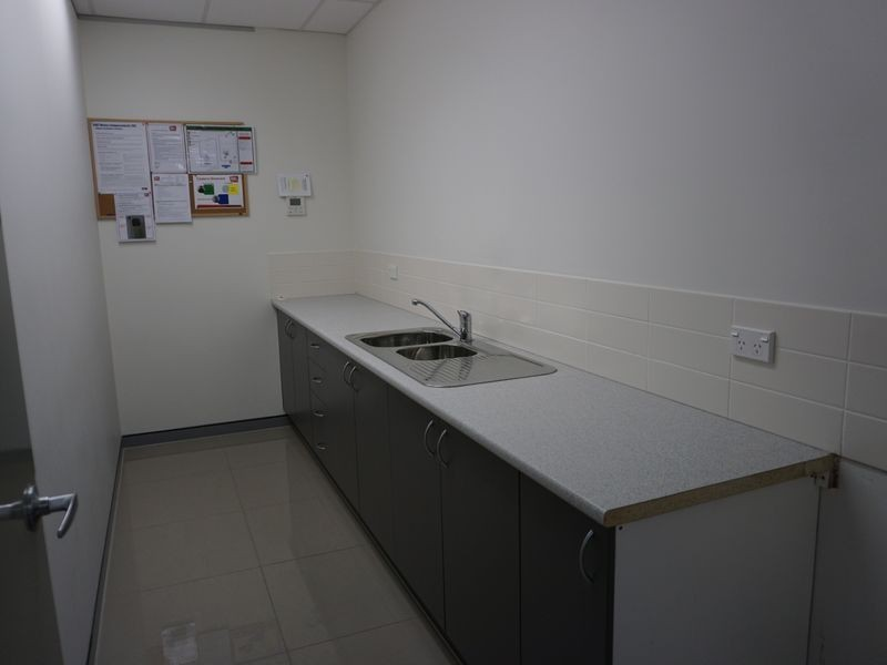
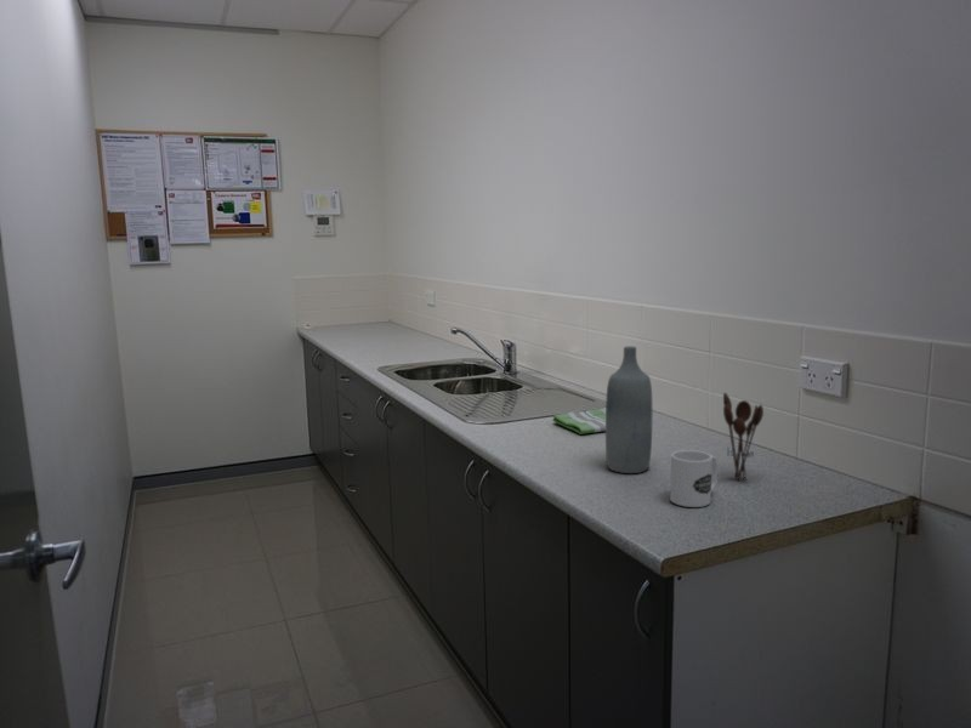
+ dish towel [552,406,606,436]
+ bottle [604,345,653,474]
+ utensil holder [722,392,765,482]
+ mug [669,449,719,508]
